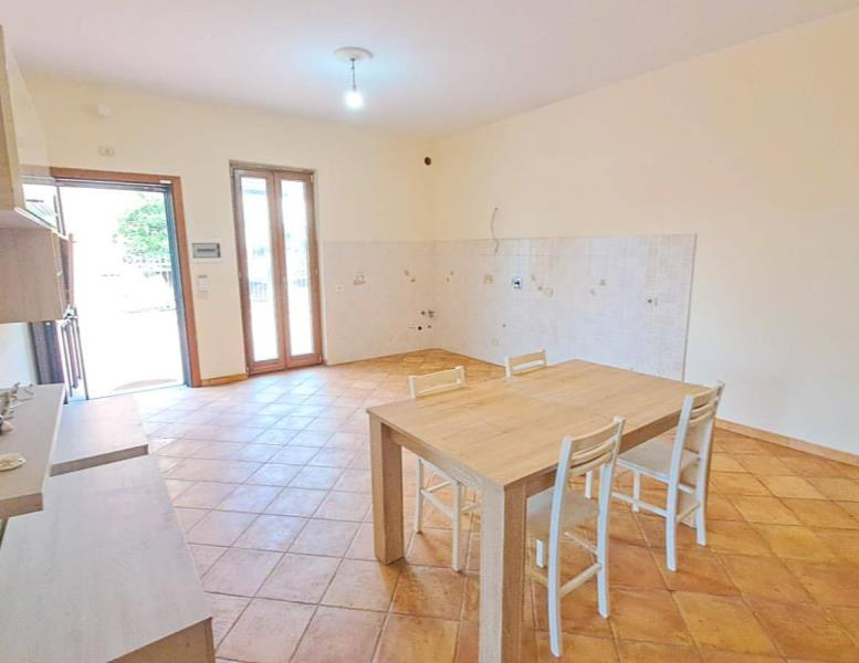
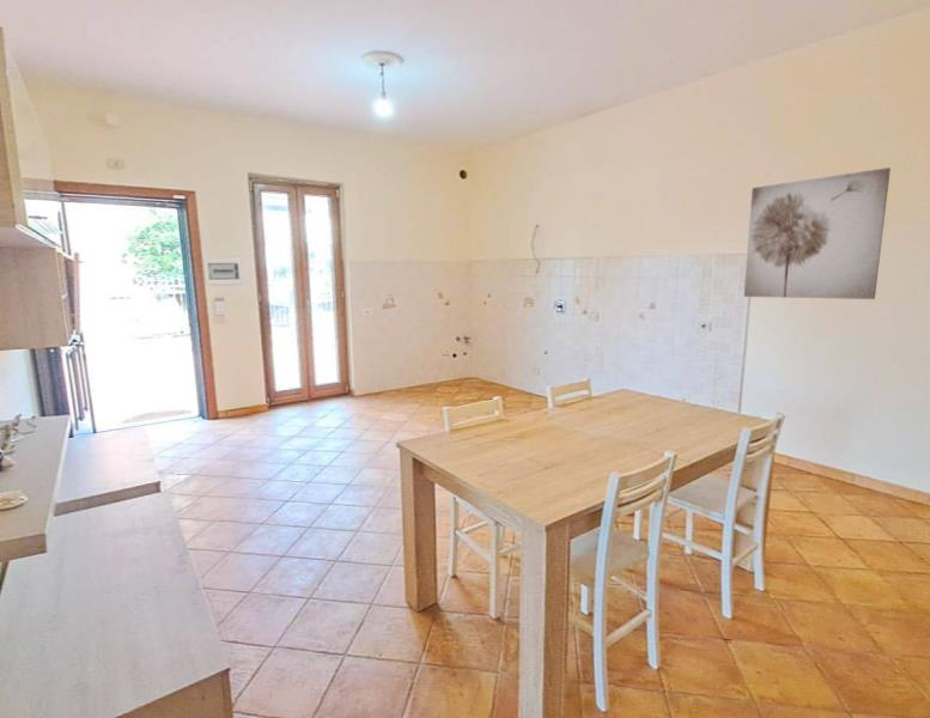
+ wall art [743,166,892,300]
